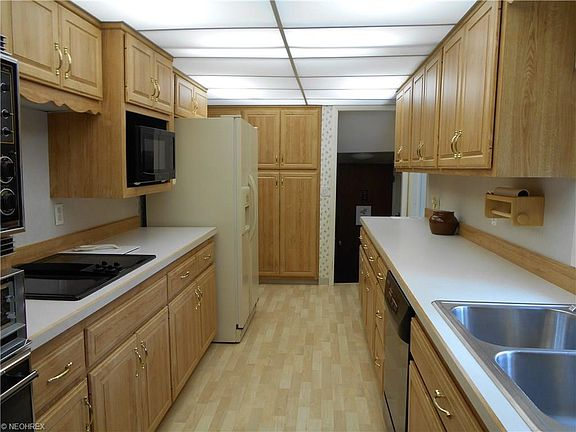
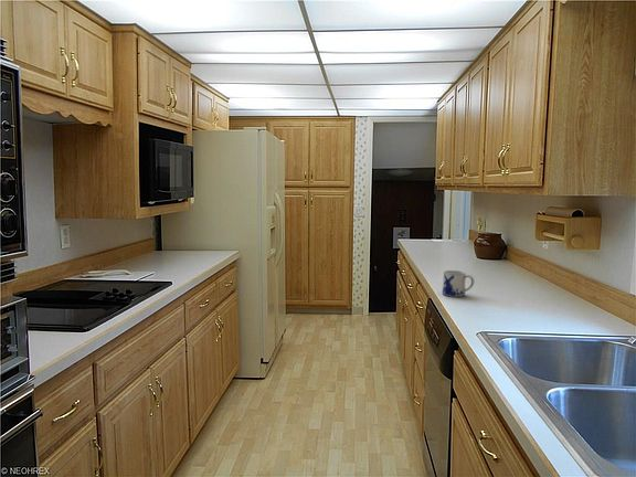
+ mug [442,269,476,298]
